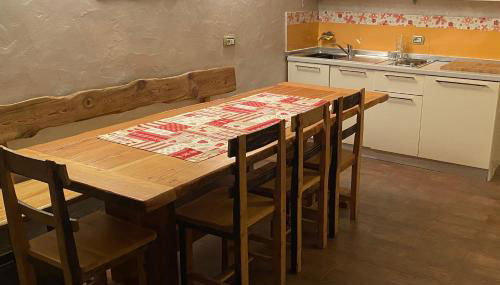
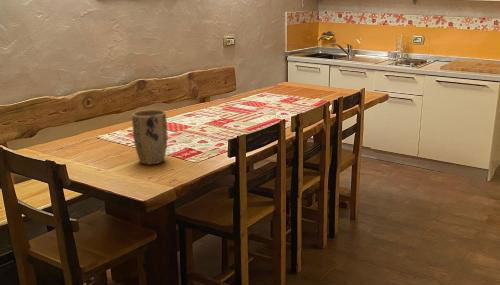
+ plant pot [131,109,168,166]
